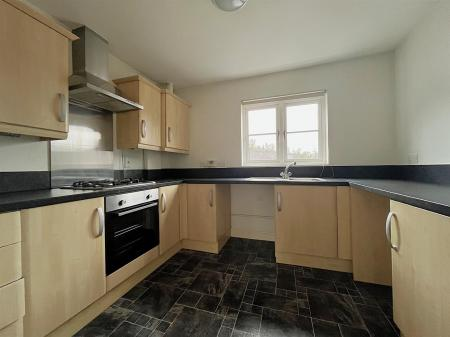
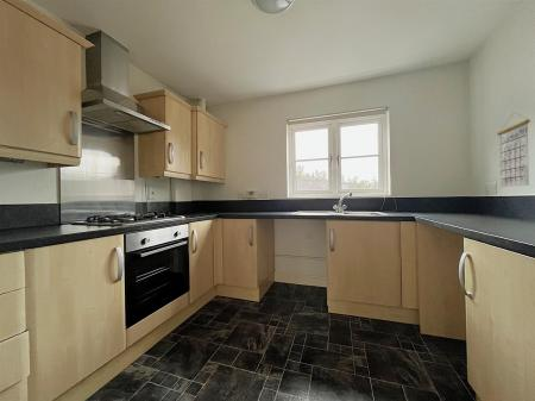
+ calendar [496,112,531,188]
